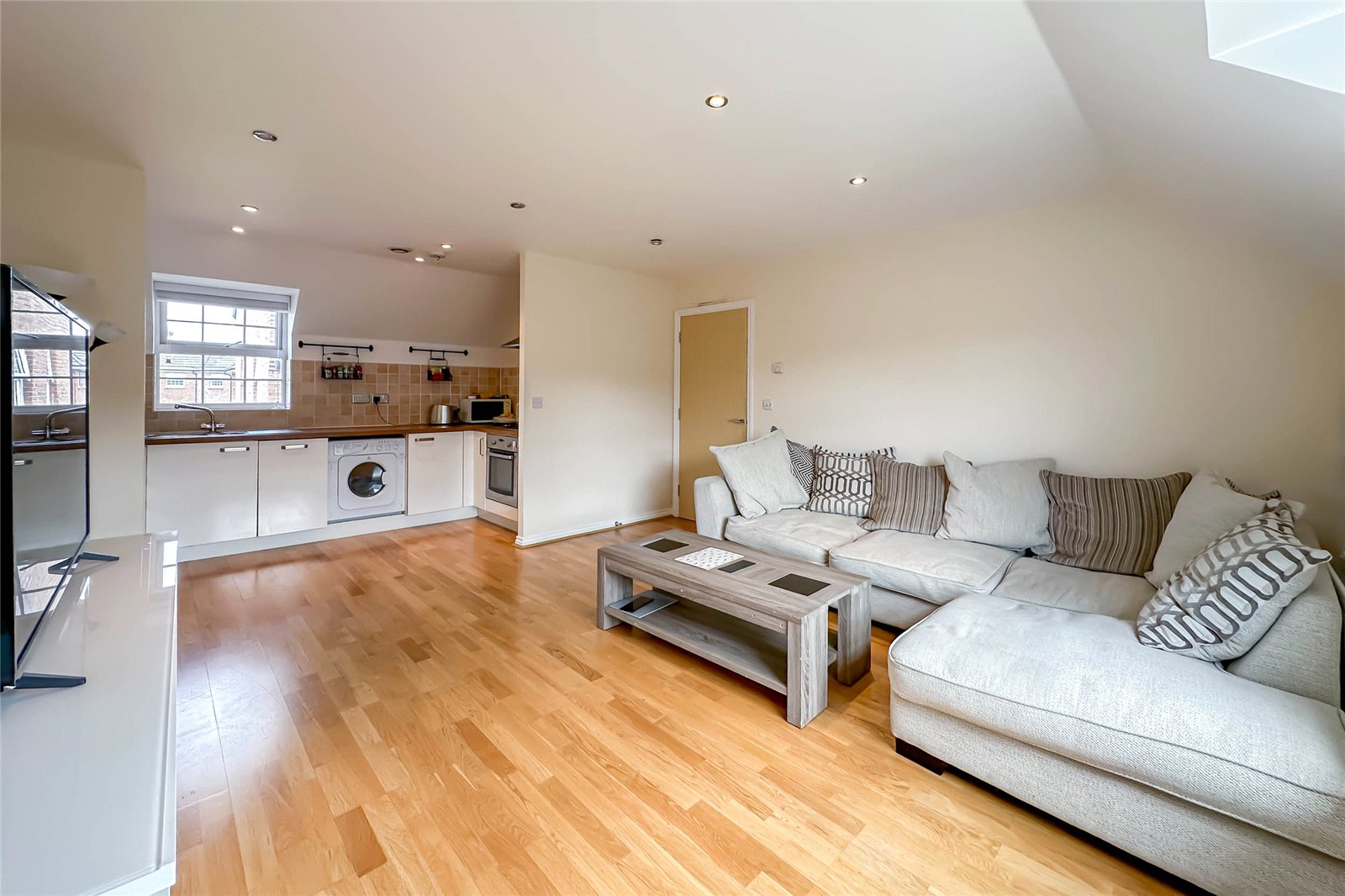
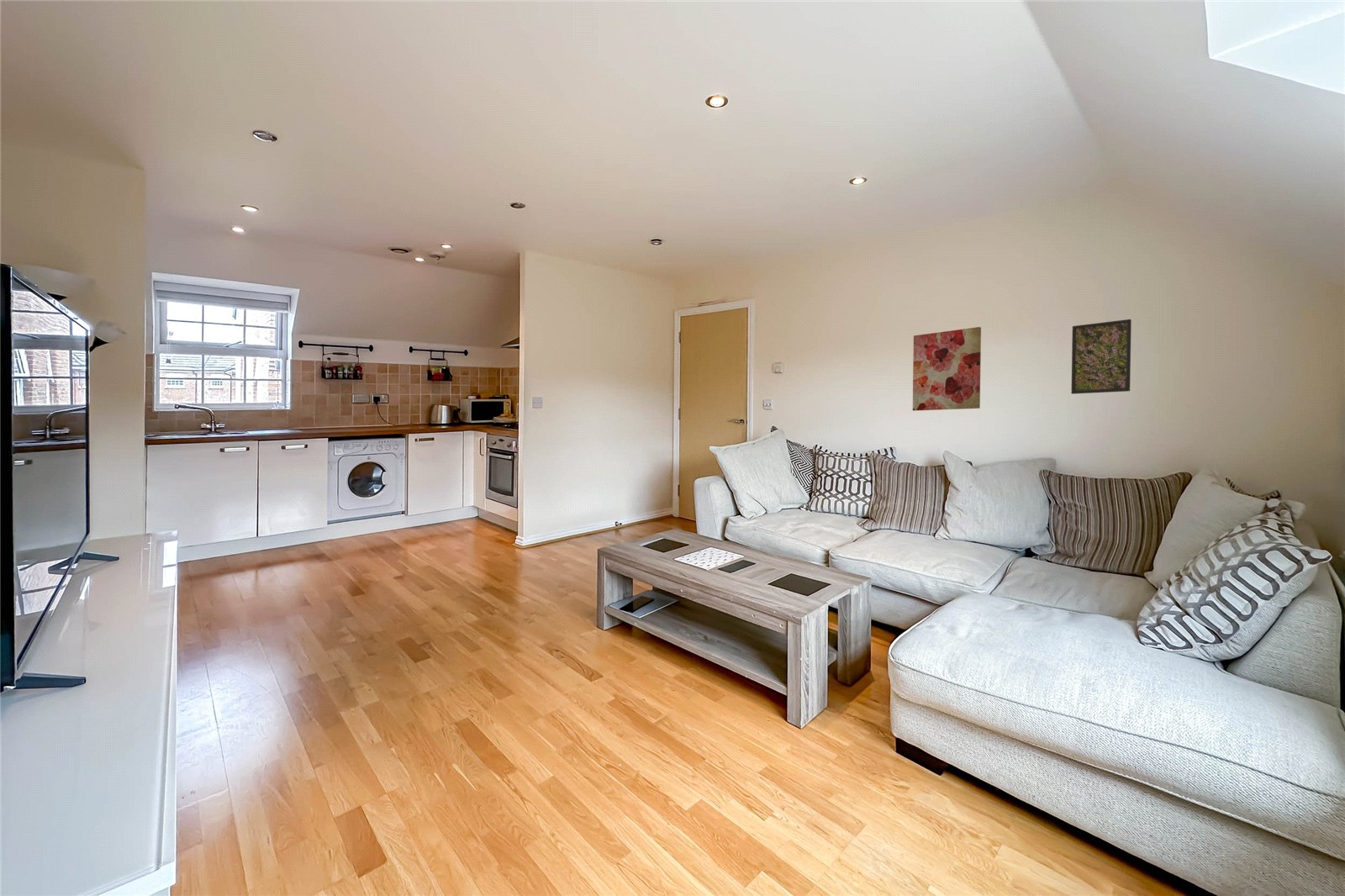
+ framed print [1070,319,1132,395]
+ wall art [912,326,982,412]
